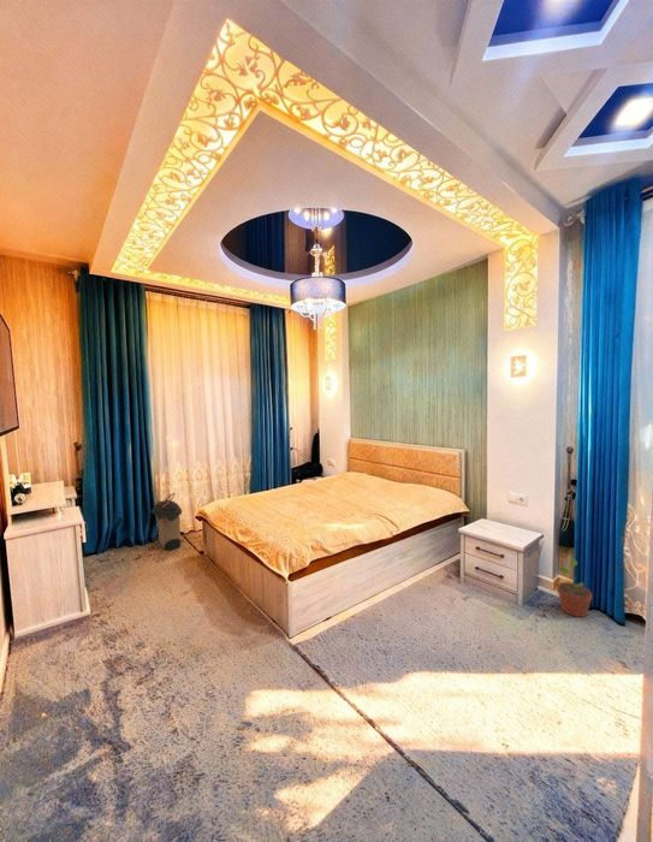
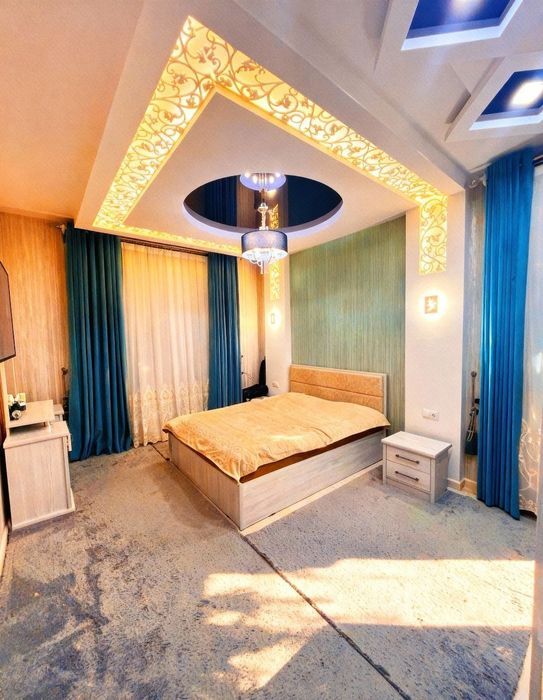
- potted plant [556,557,593,618]
- laundry hamper [150,492,184,551]
